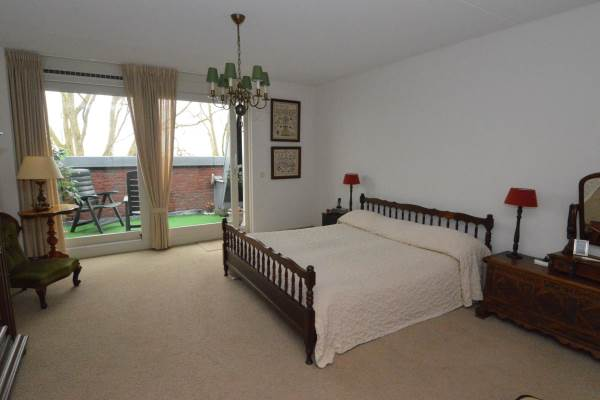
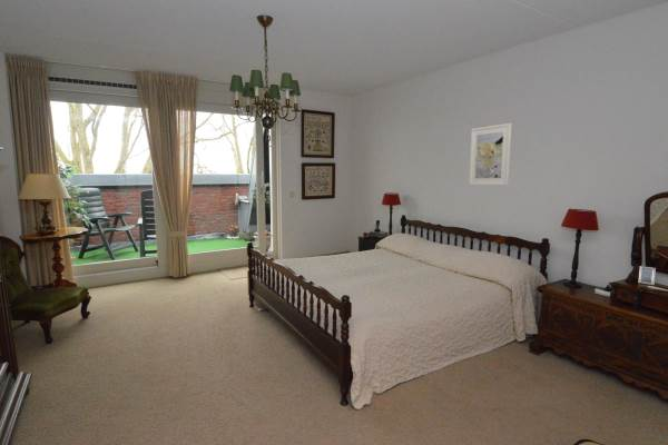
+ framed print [468,122,513,187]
